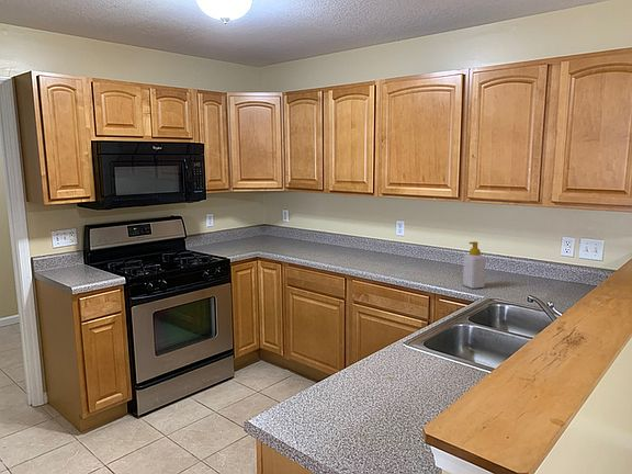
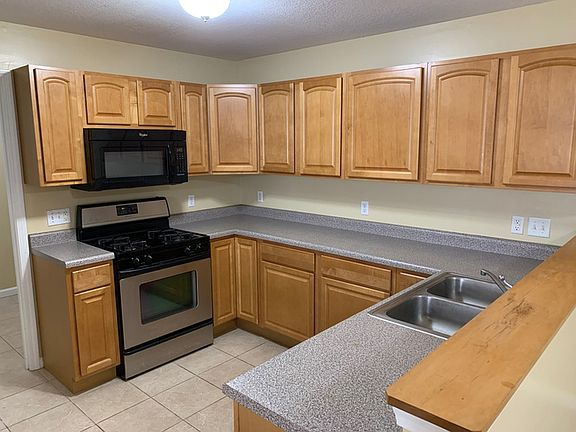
- soap bottle [462,240,487,290]
